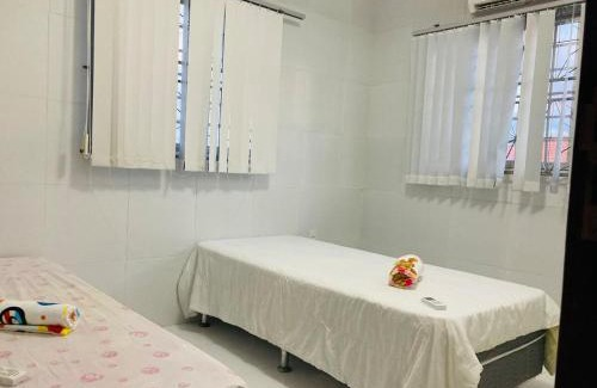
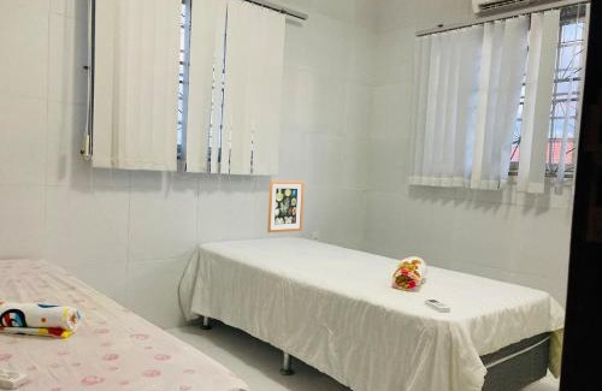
+ wall art [266,179,306,233]
